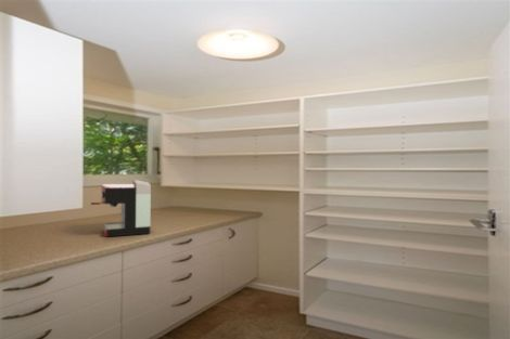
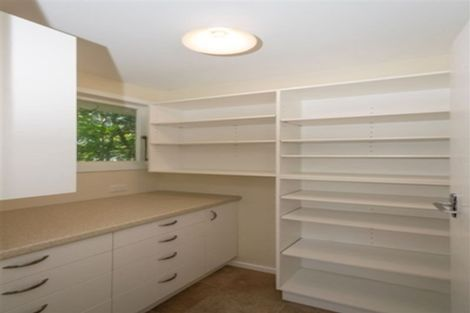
- coffee maker [90,179,152,238]
